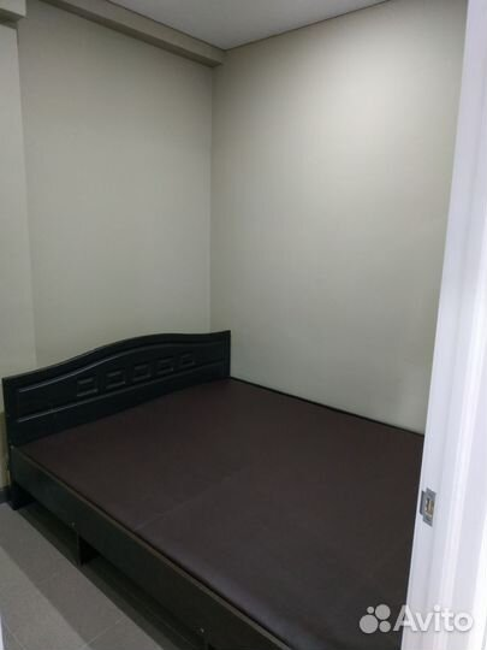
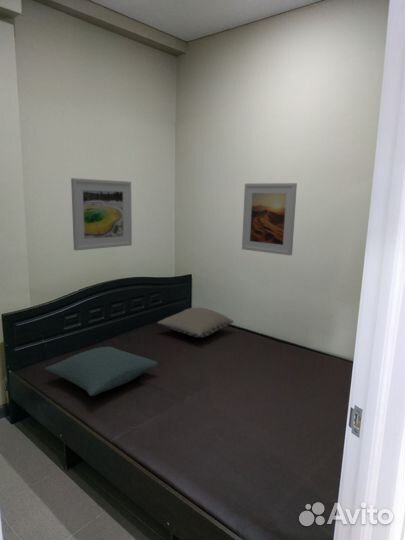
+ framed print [241,182,298,256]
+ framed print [70,177,133,251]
+ pillow [44,346,159,397]
+ pillow [156,307,235,338]
